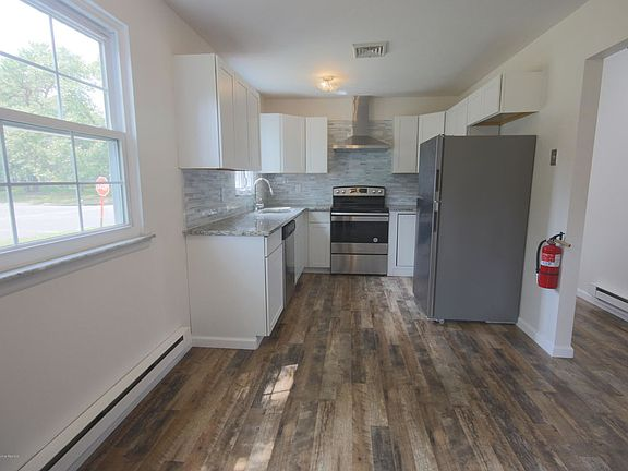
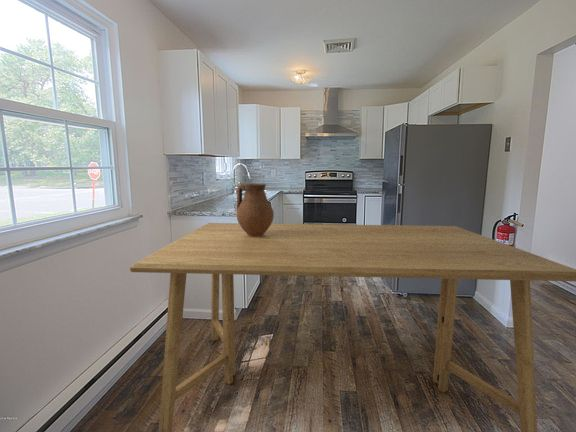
+ dining table [129,222,576,432]
+ pitcher [235,183,275,237]
